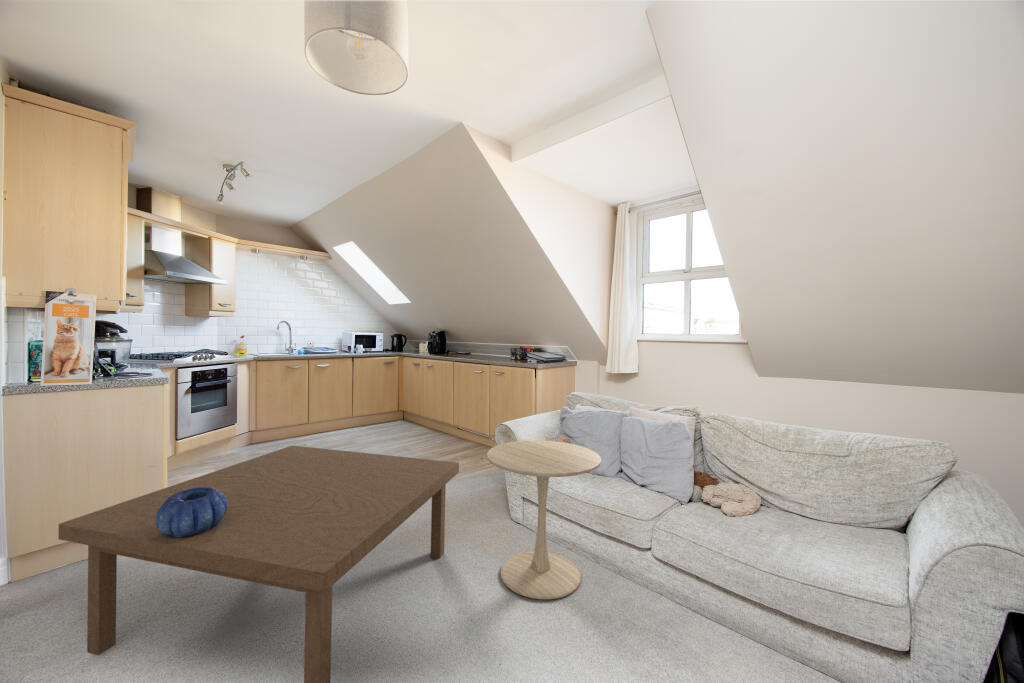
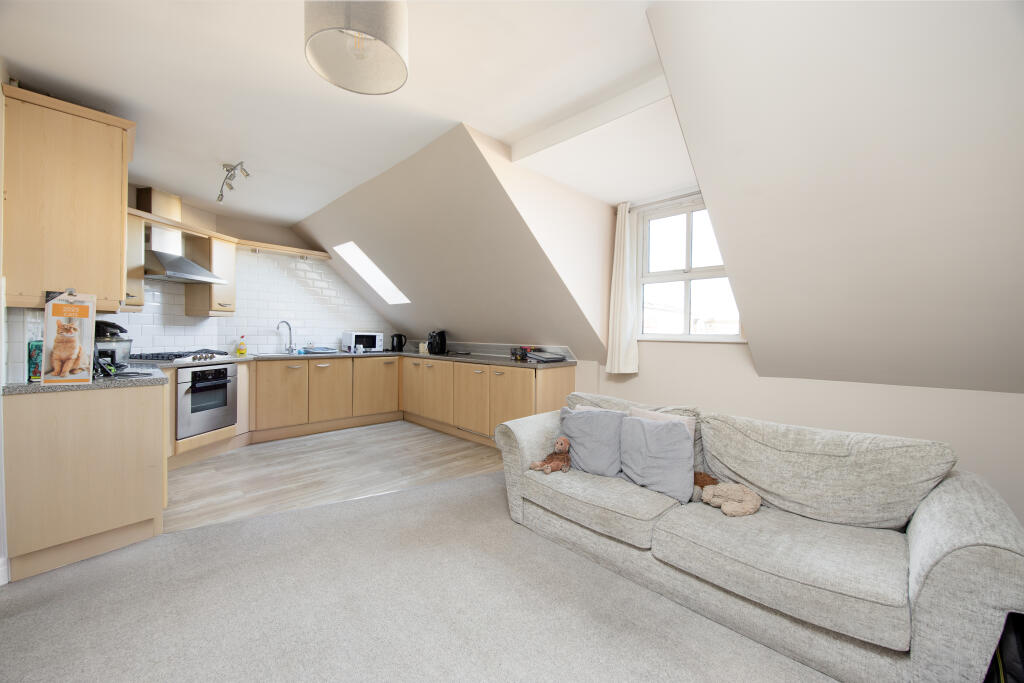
- decorative bowl [155,487,228,538]
- coffee table [57,445,460,683]
- side table [486,439,602,600]
